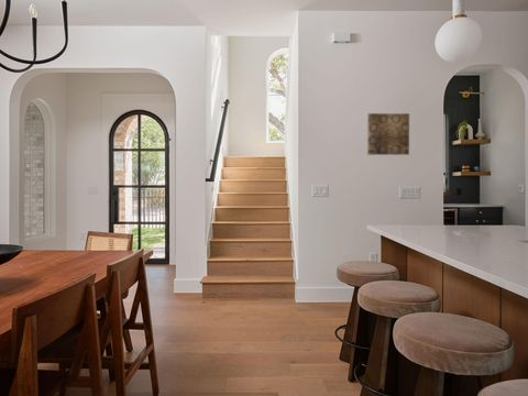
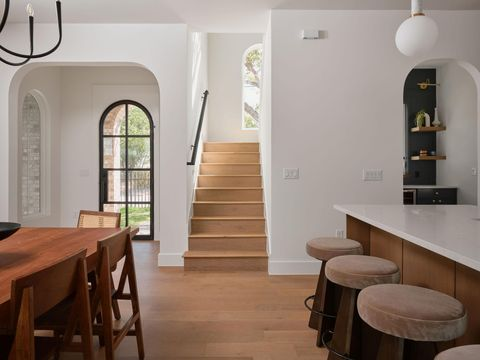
- wall art [366,112,410,156]
